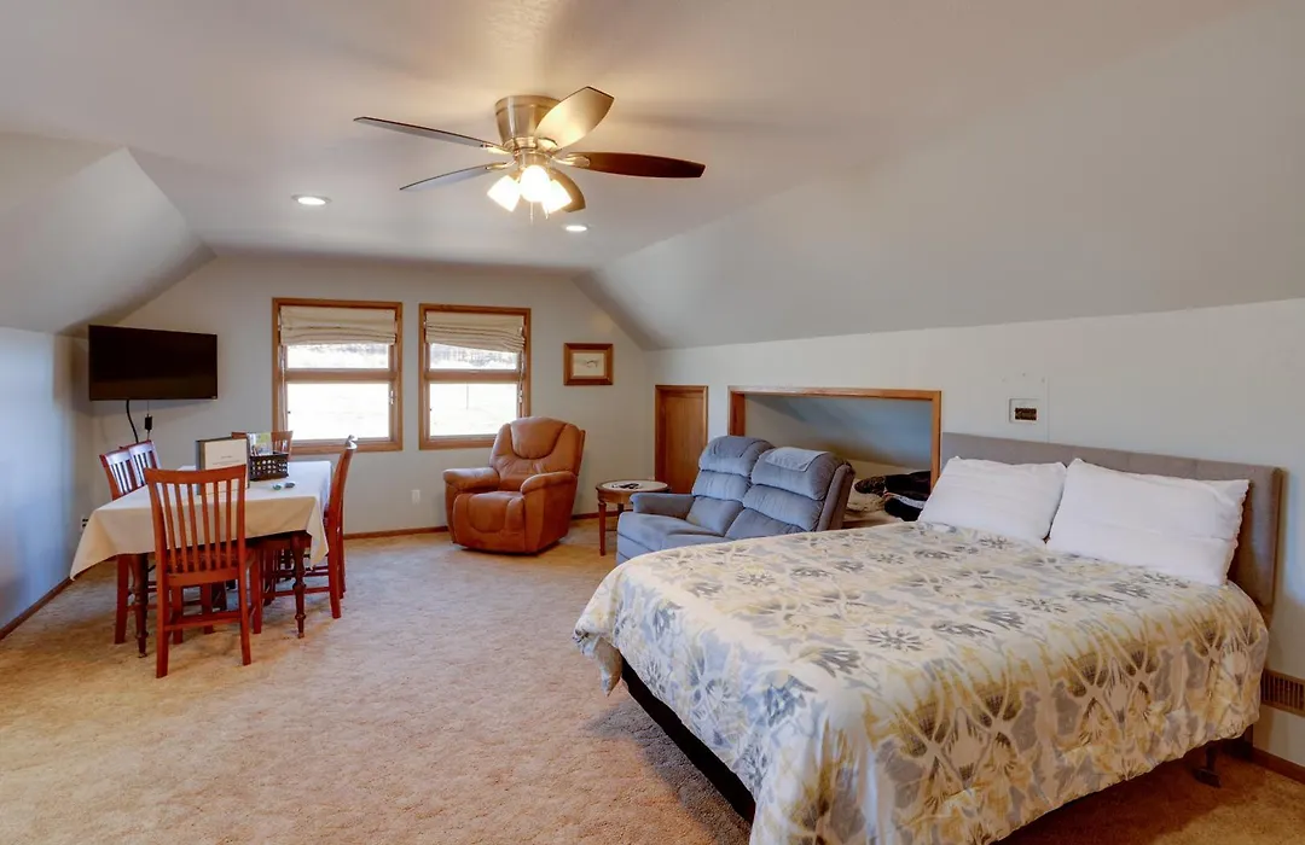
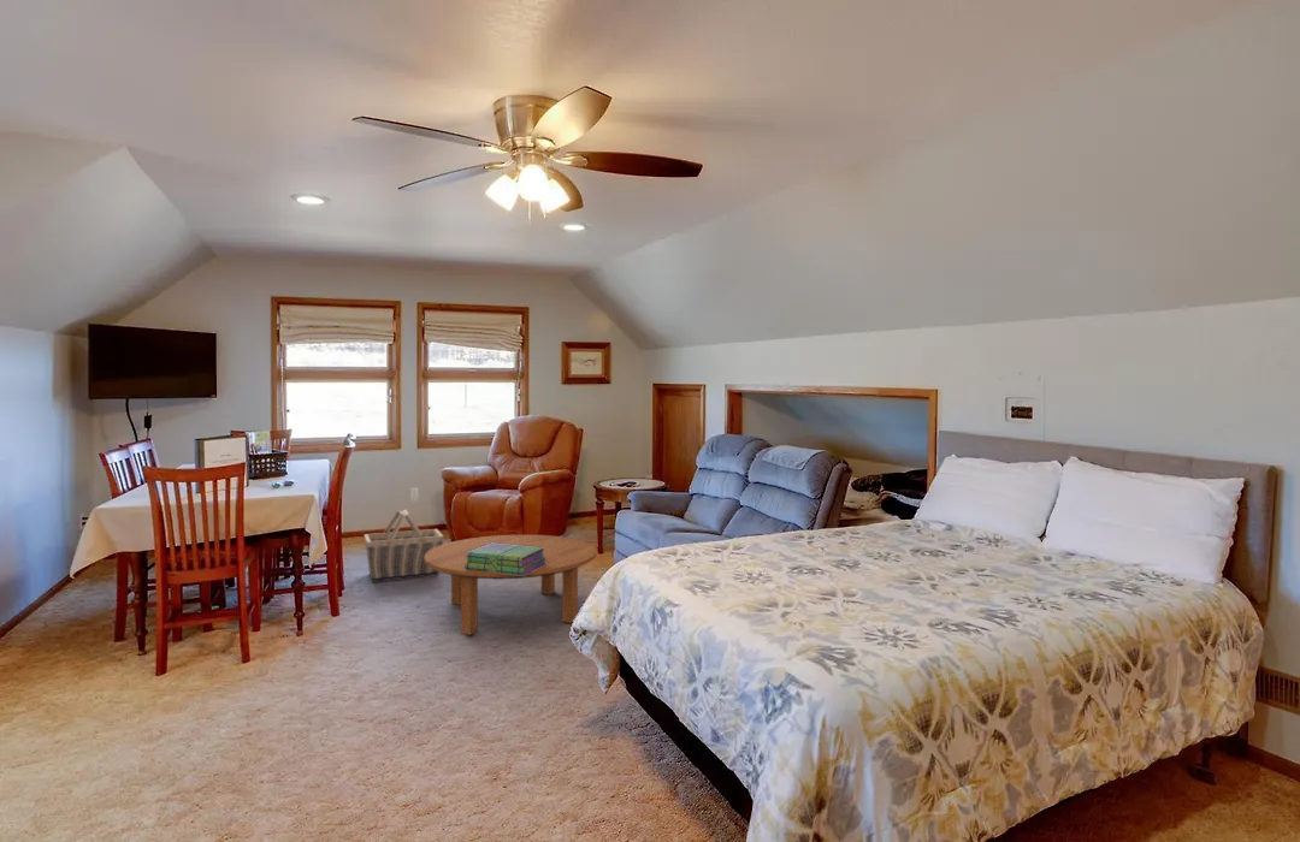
+ basket [362,509,444,583]
+ coffee table [425,534,597,636]
+ stack of books [463,542,546,575]
